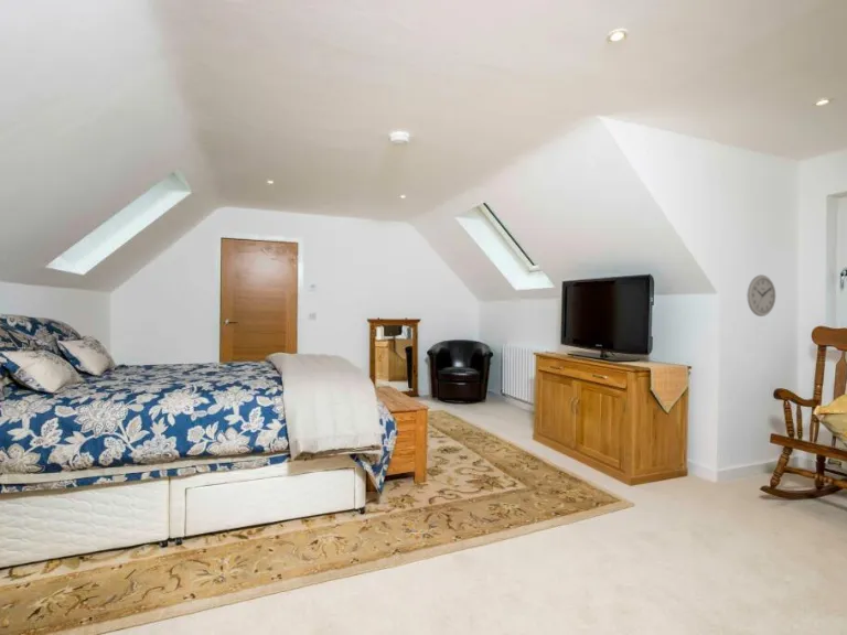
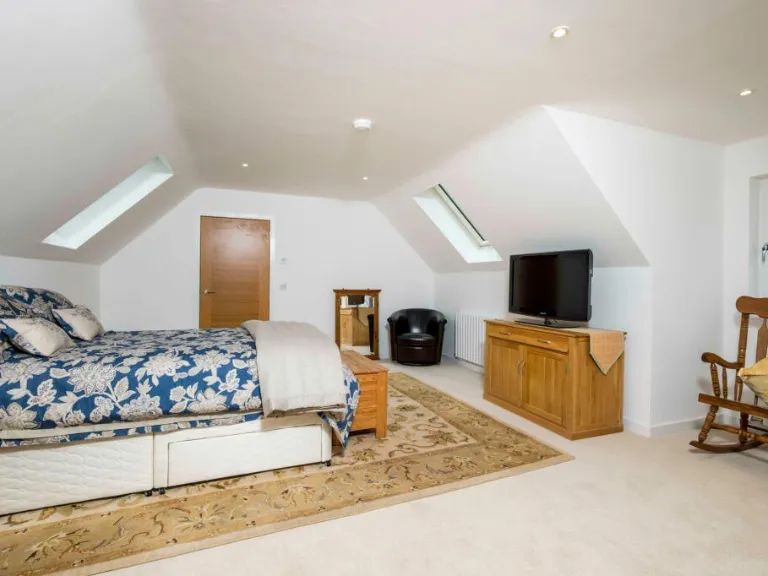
- wall clock [746,273,776,318]
